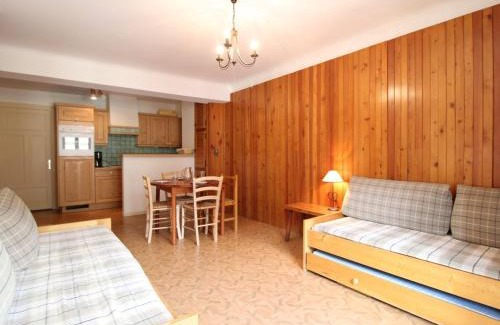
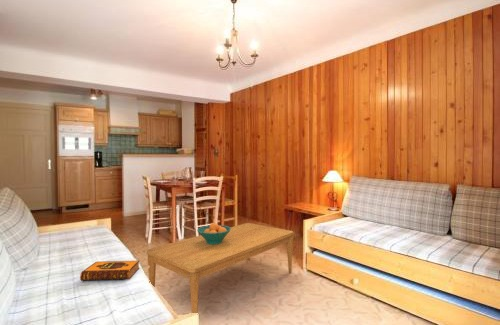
+ fruit bowl [196,222,231,244]
+ coffee table [146,222,295,314]
+ hardback book [79,260,140,282]
